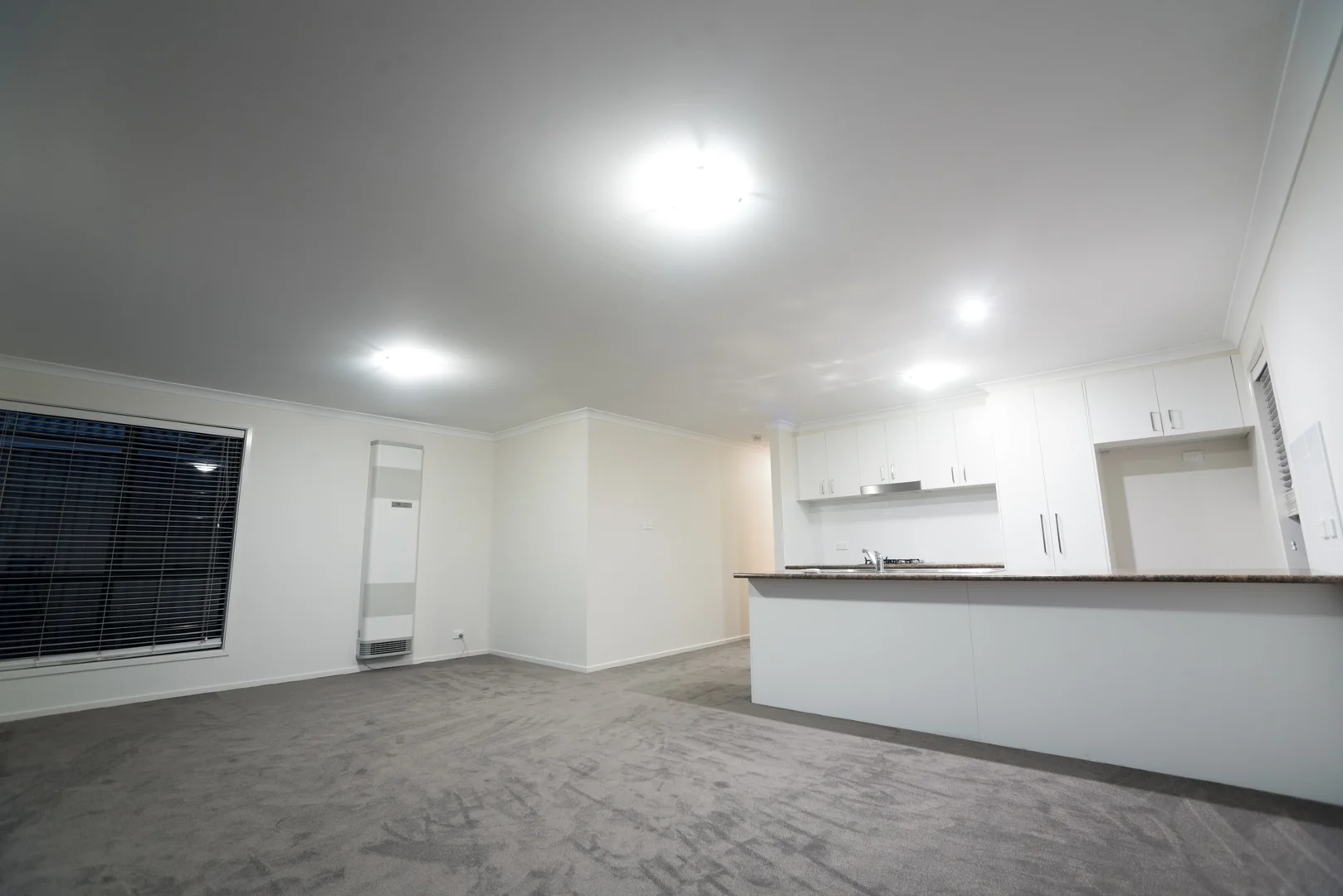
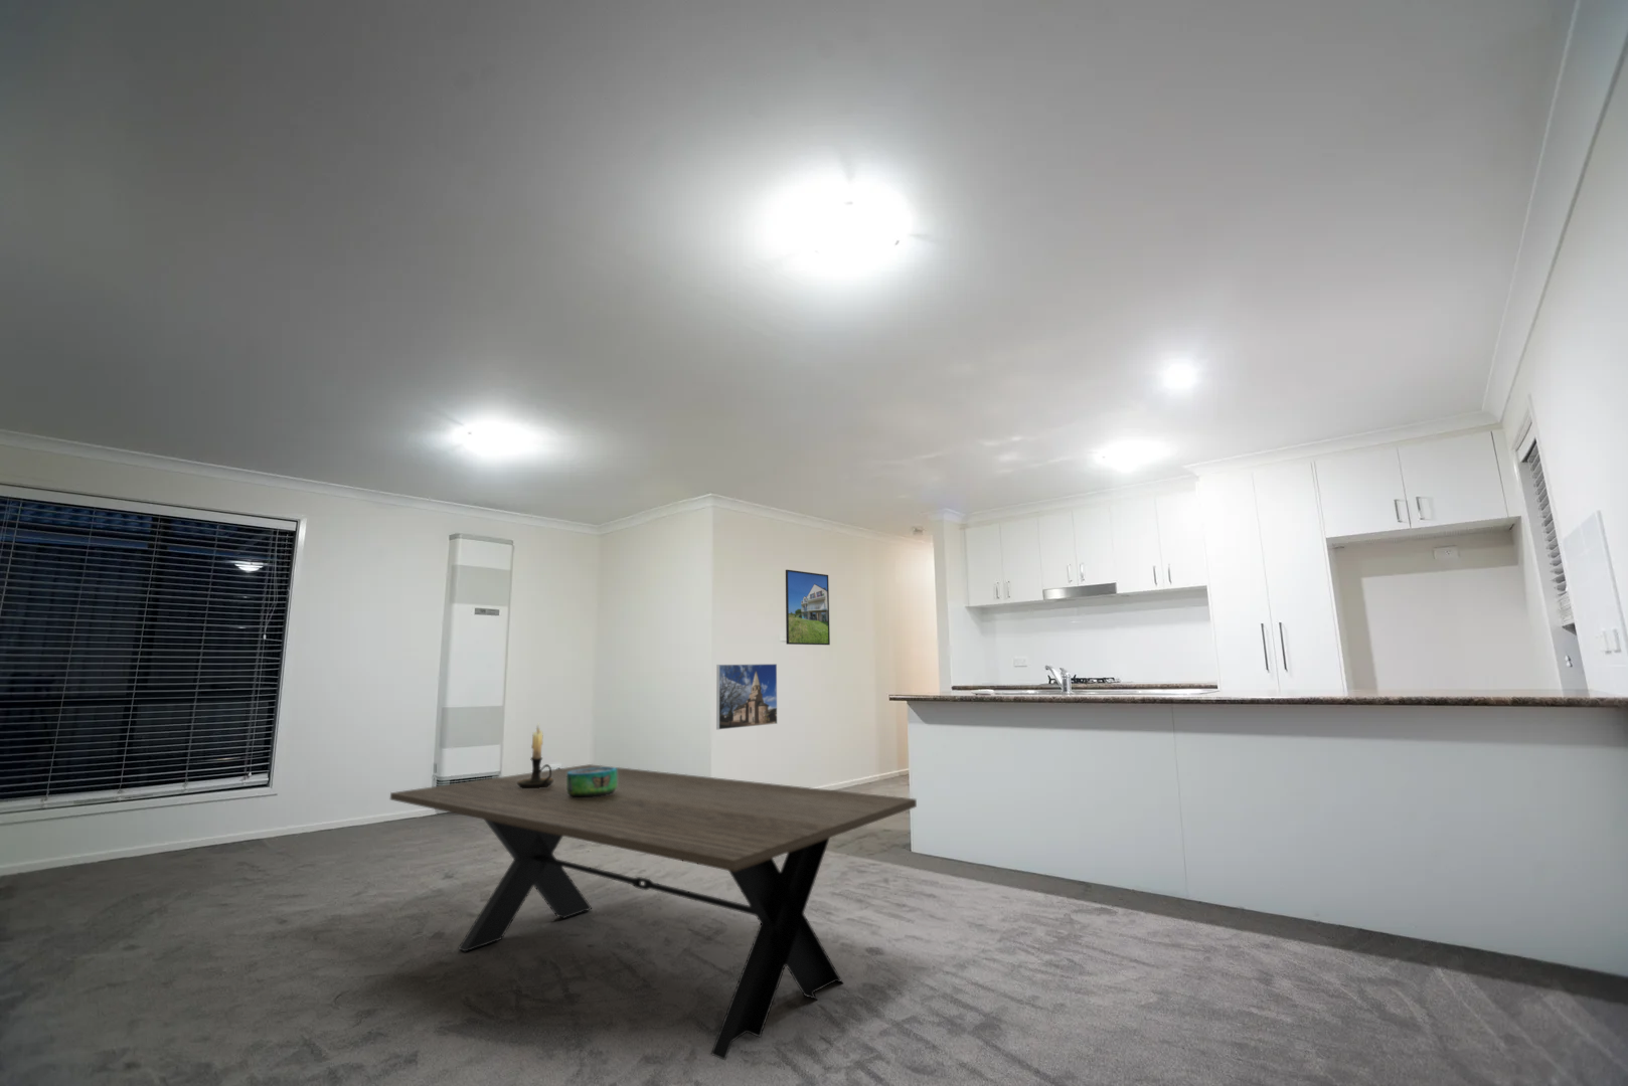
+ dining table [389,764,918,1061]
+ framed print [715,663,778,731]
+ decorative bowl [566,766,617,798]
+ candle holder [518,721,554,788]
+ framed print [784,570,832,646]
